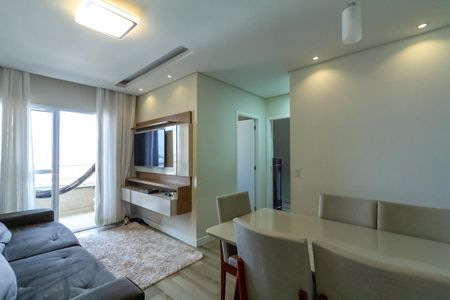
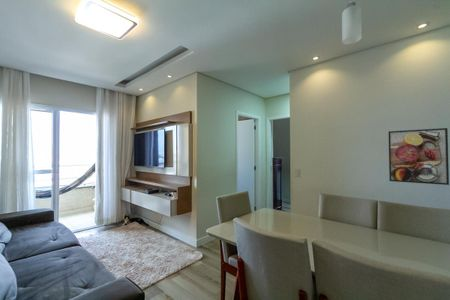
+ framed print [387,127,450,186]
